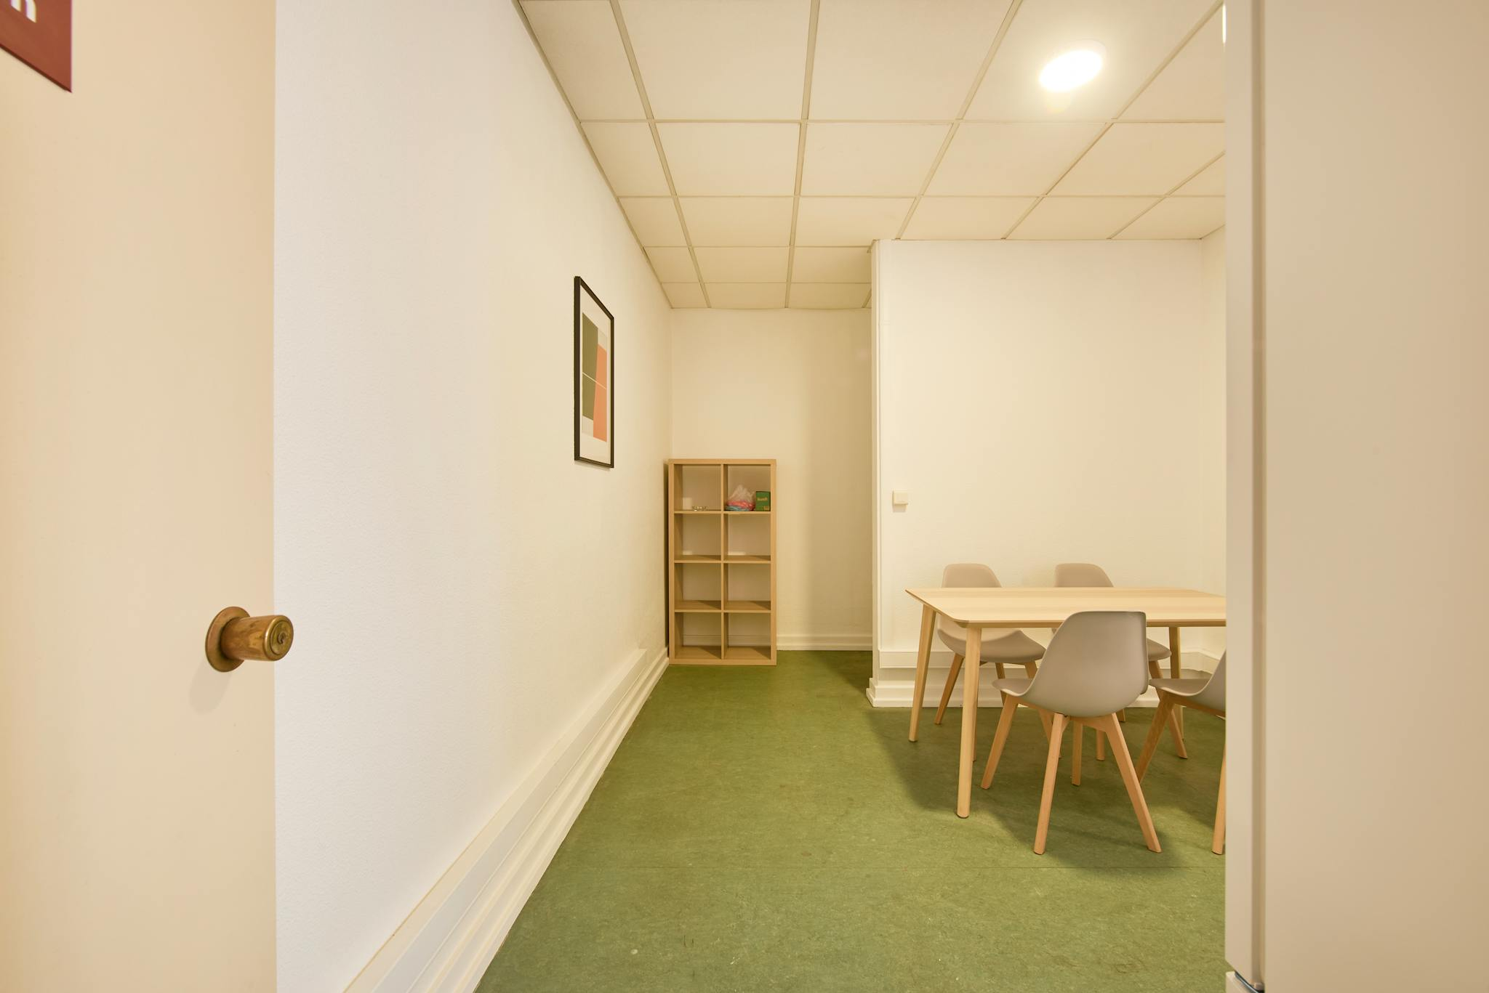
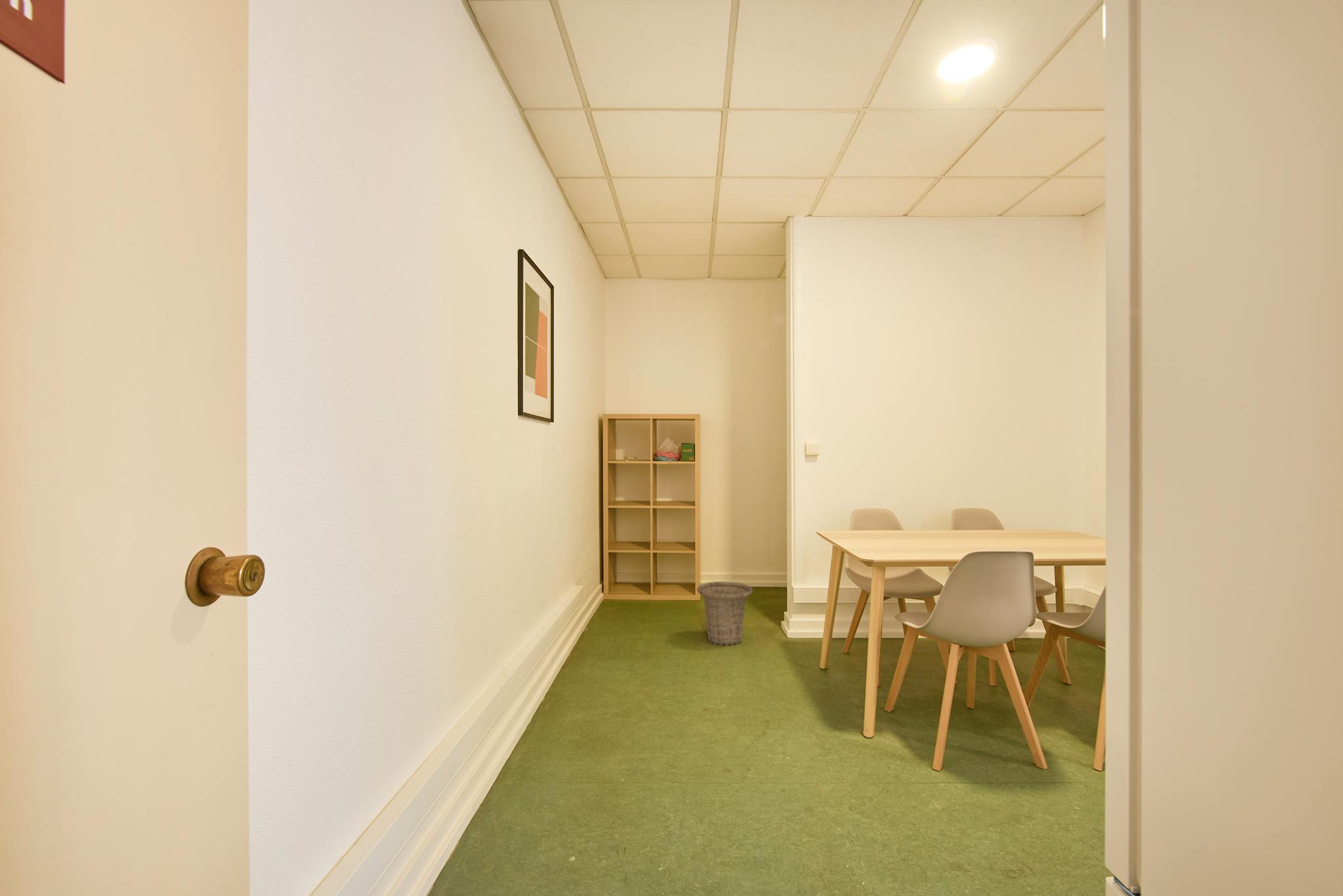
+ basket [696,581,753,646]
